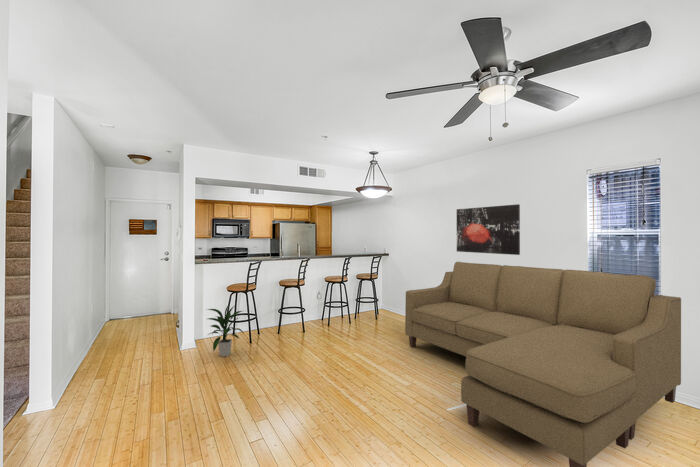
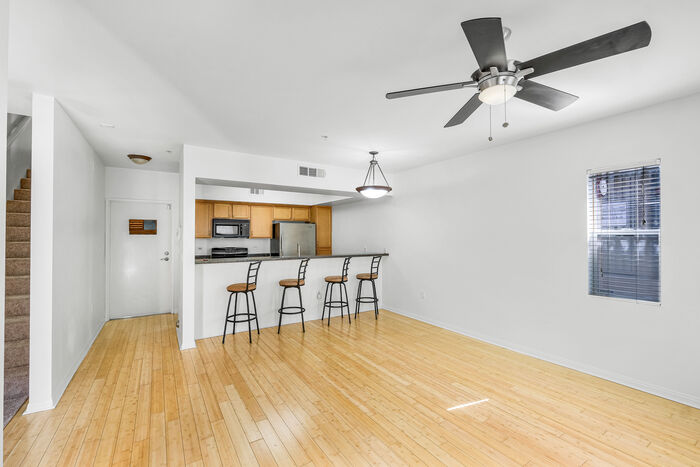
- sofa [404,261,682,467]
- indoor plant [205,302,246,357]
- wall art [456,203,521,256]
